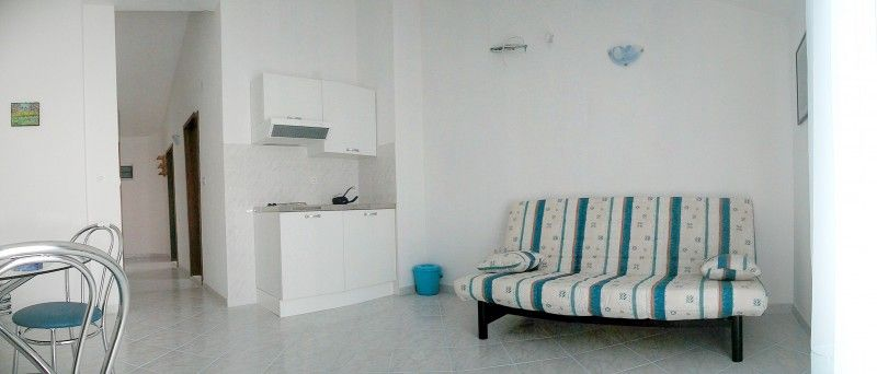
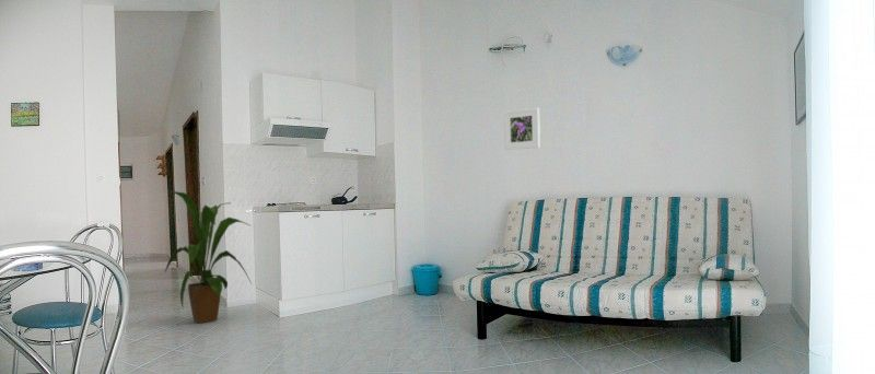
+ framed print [503,106,541,151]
+ house plant [164,190,253,325]
